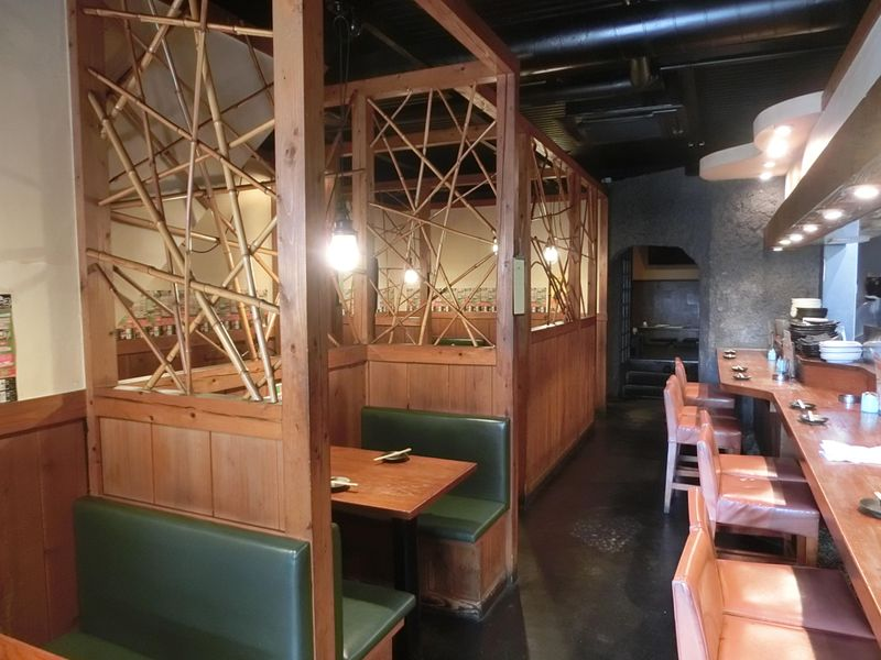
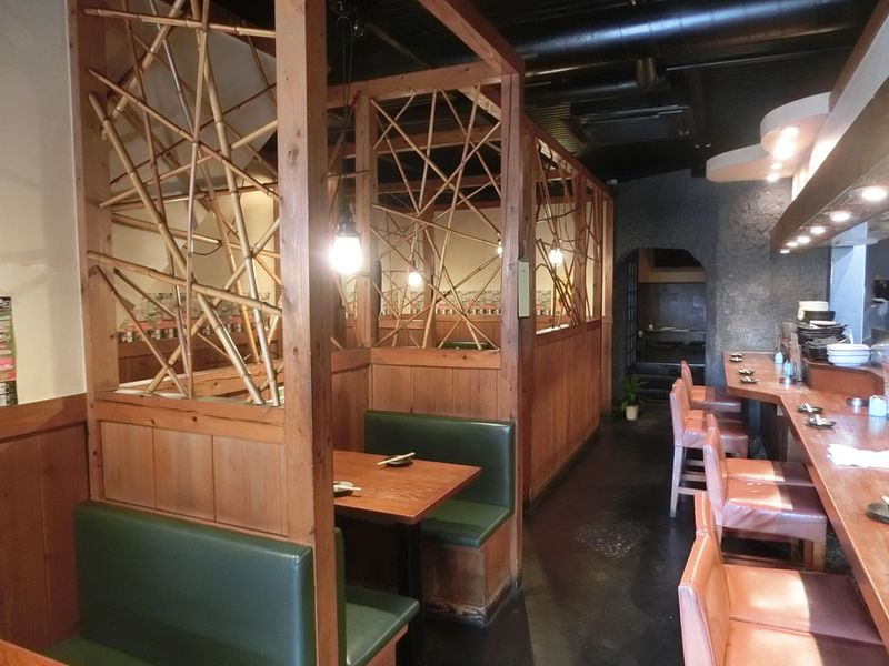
+ indoor plant [612,372,650,421]
